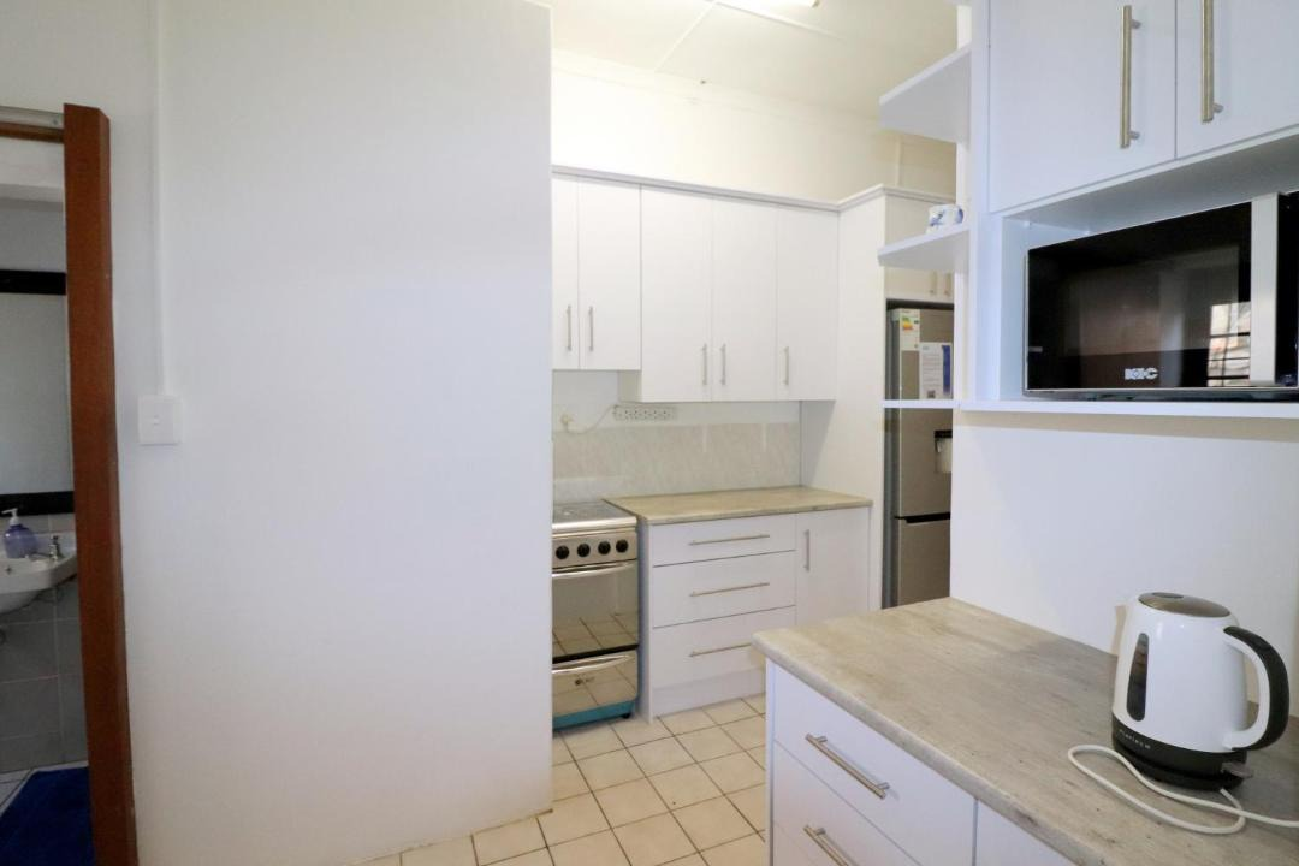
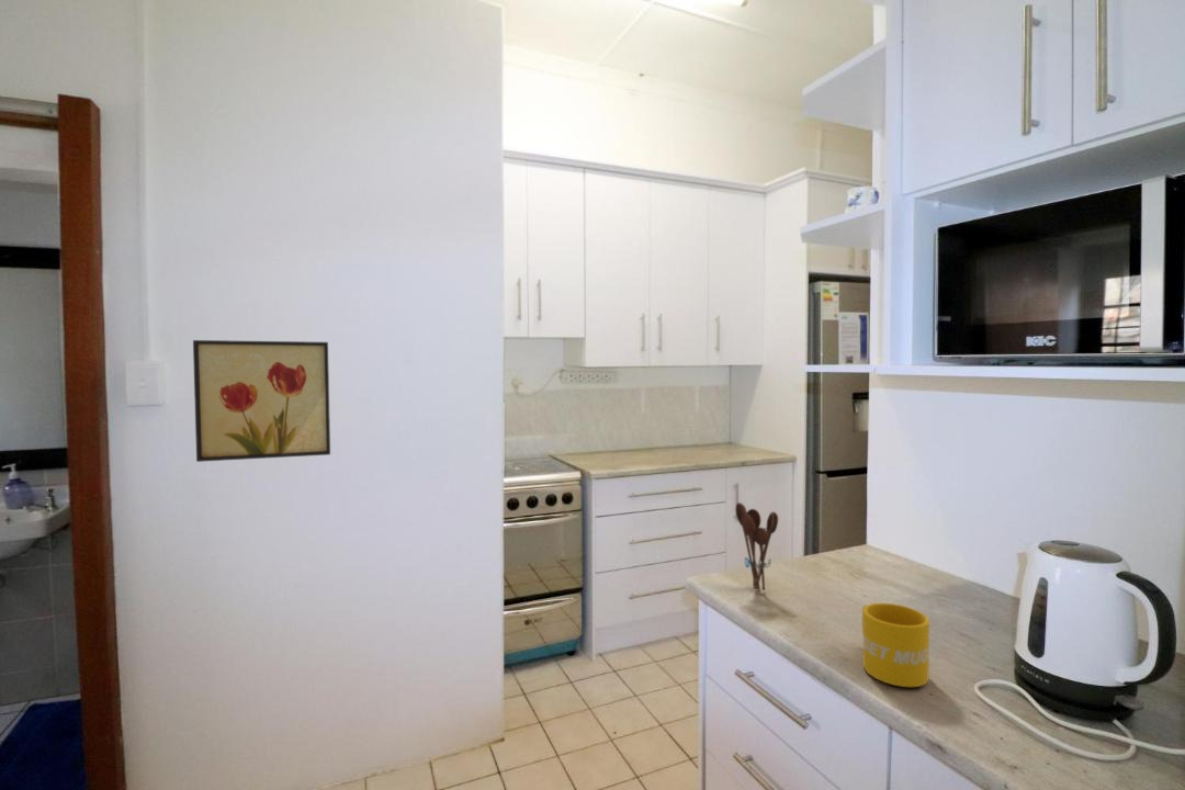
+ wall art [192,339,331,463]
+ utensil holder [735,501,779,592]
+ mug [861,602,930,688]
